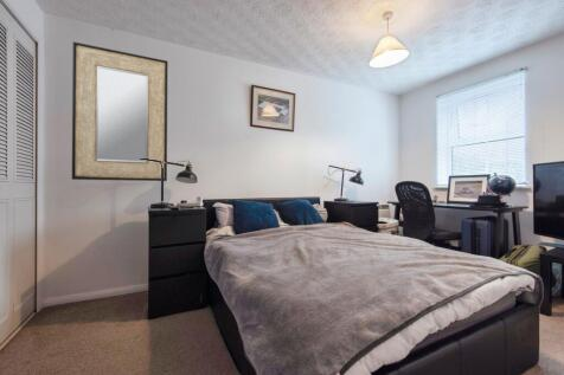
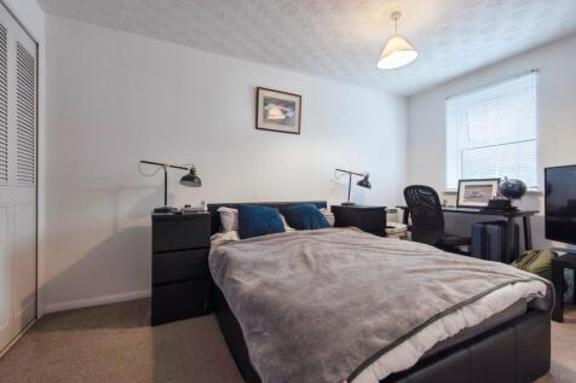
- home mirror [71,40,168,182]
